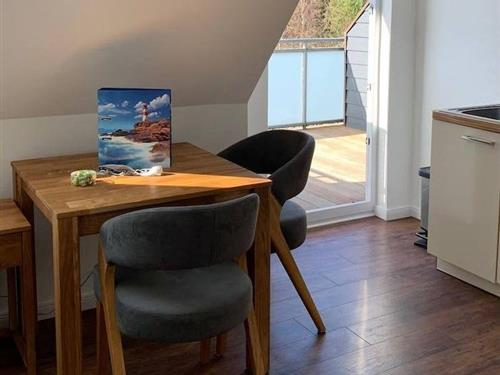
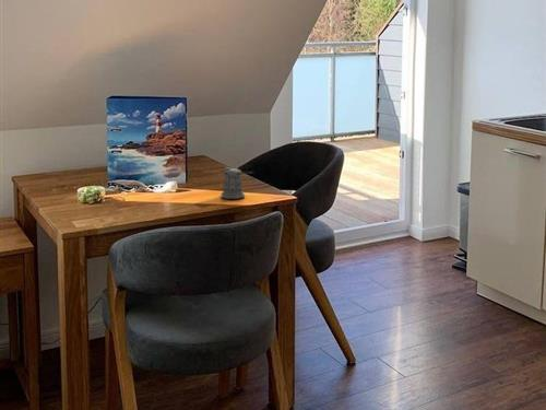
+ pepper shaker [219,166,256,200]
